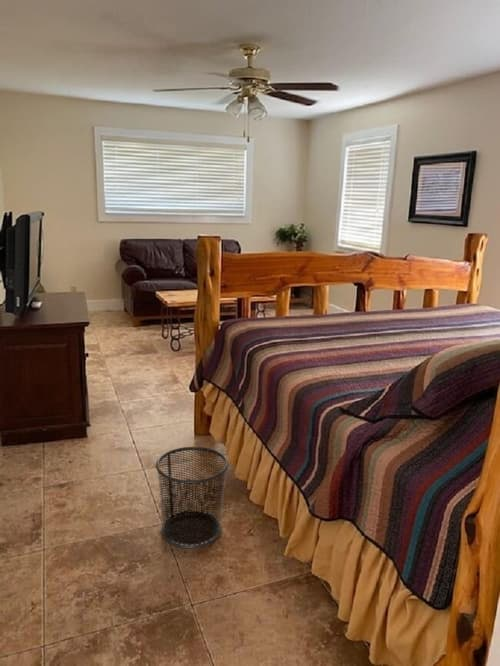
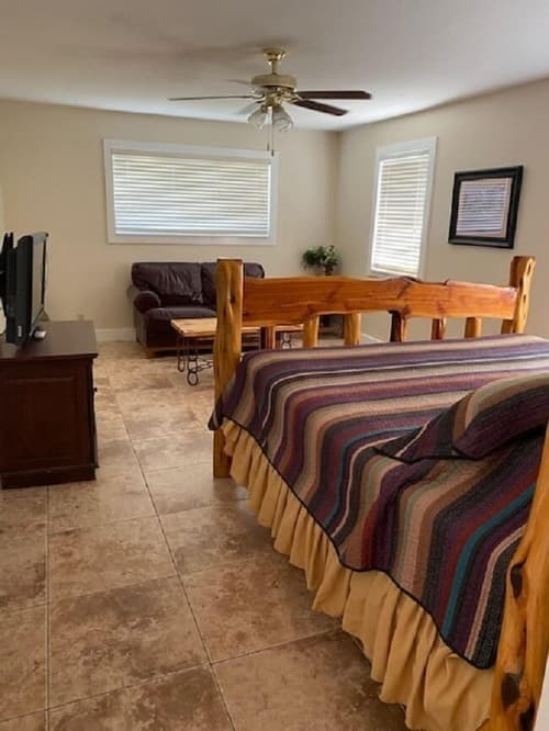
- waste bin [155,446,229,550]
